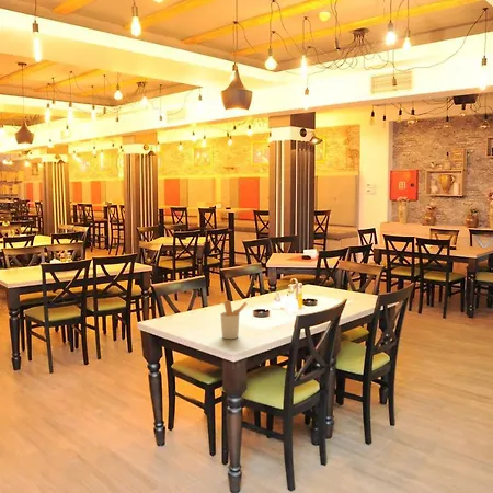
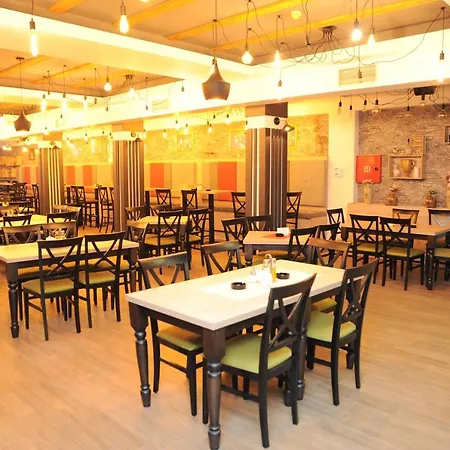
- utensil holder [219,299,248,340]
